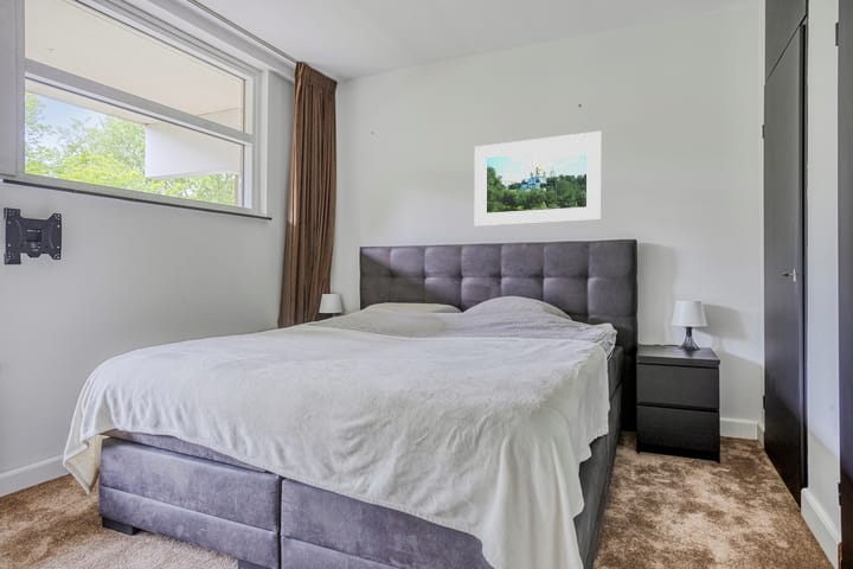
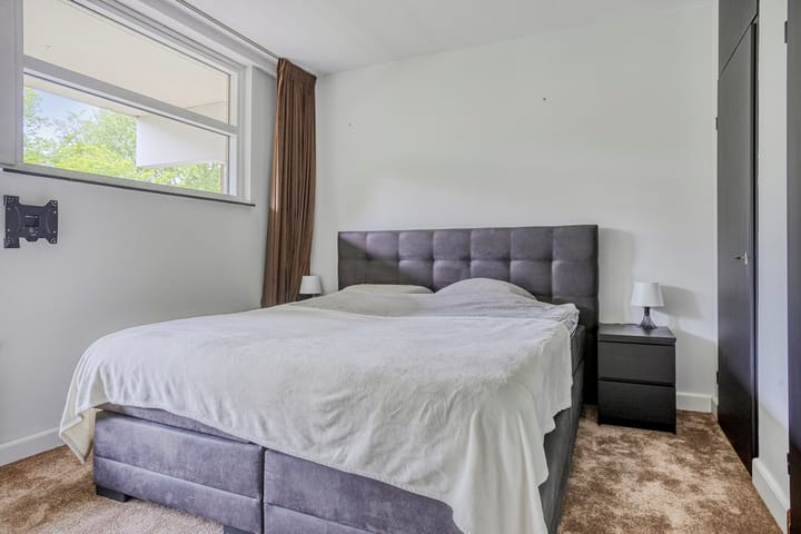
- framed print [474,130,602,228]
